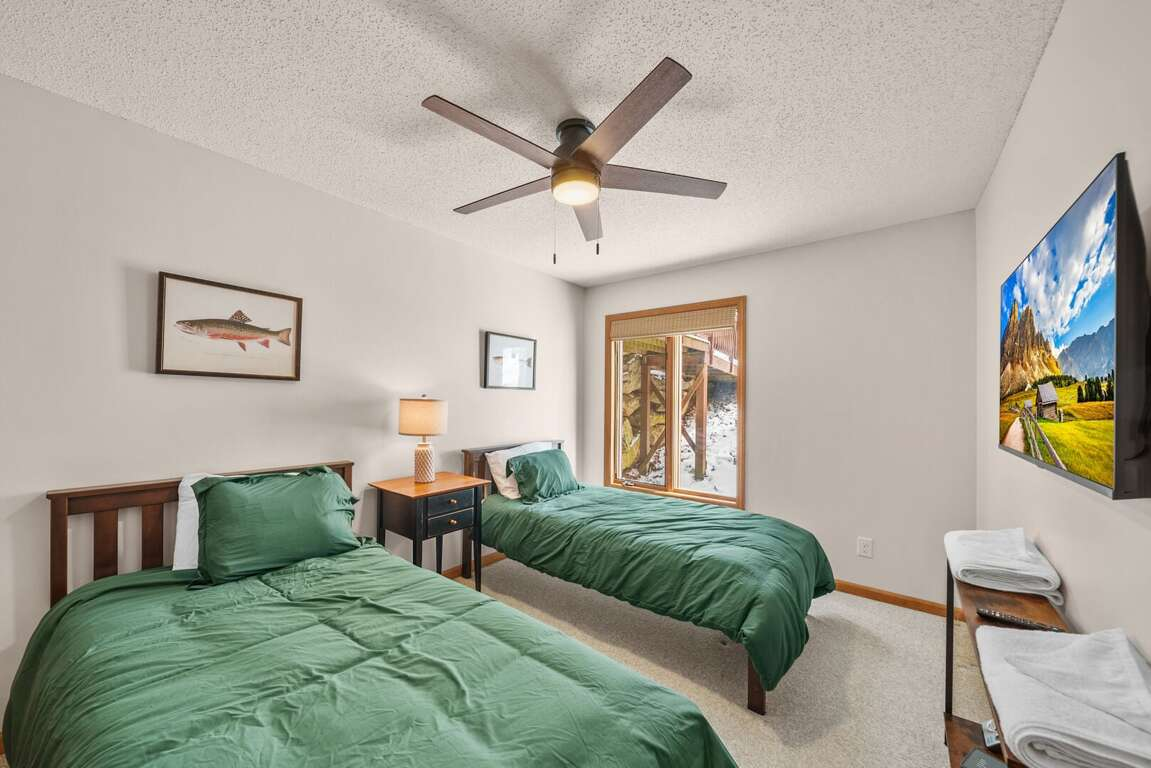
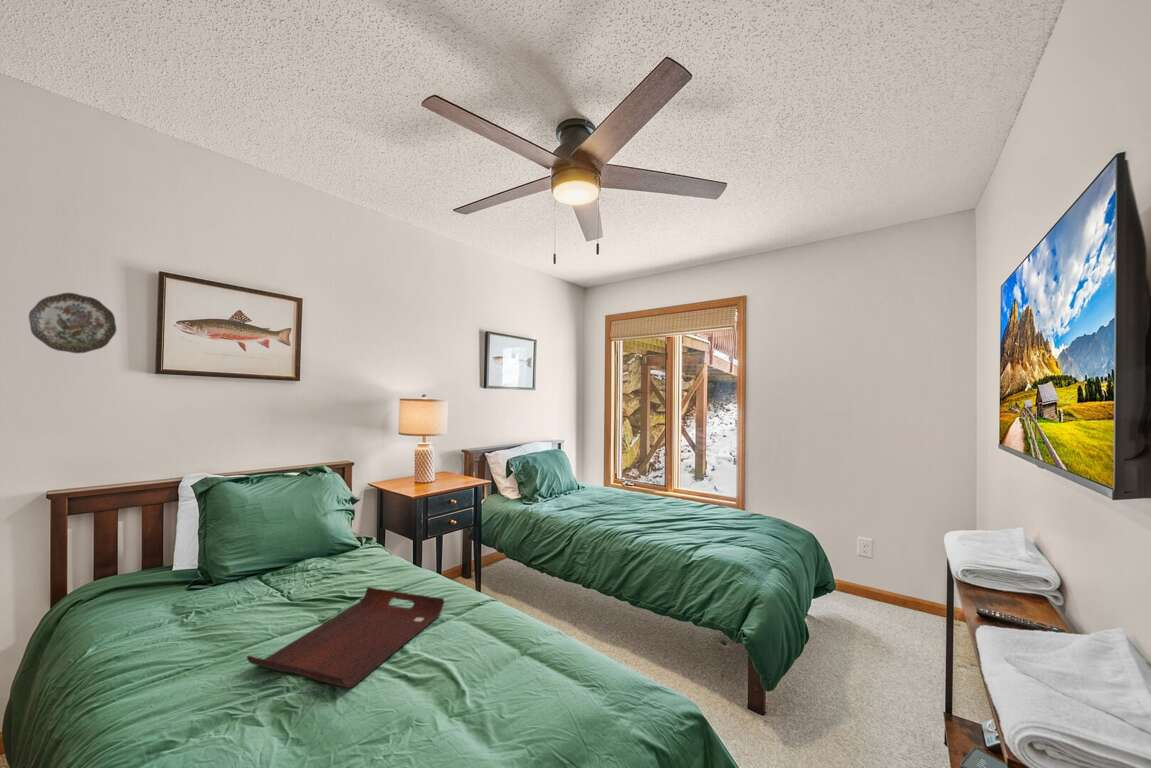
+ decorative plate [28,292,117,354]
+ serving tray [246,586,445,689]
